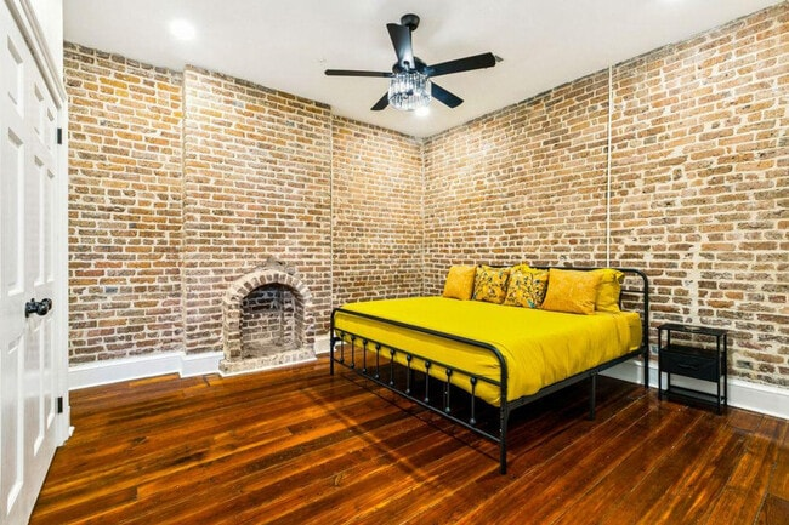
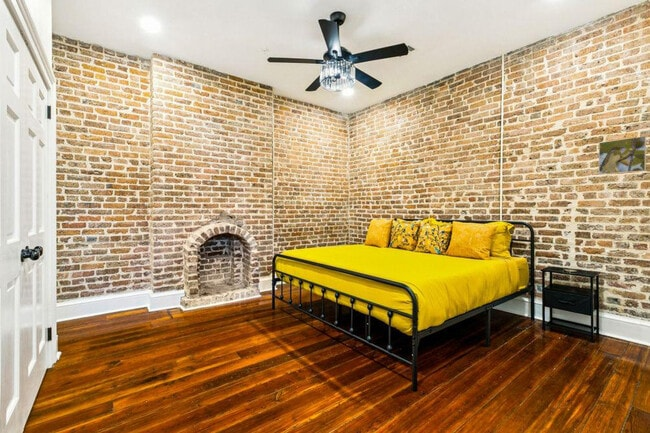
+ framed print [598,135,647,176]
